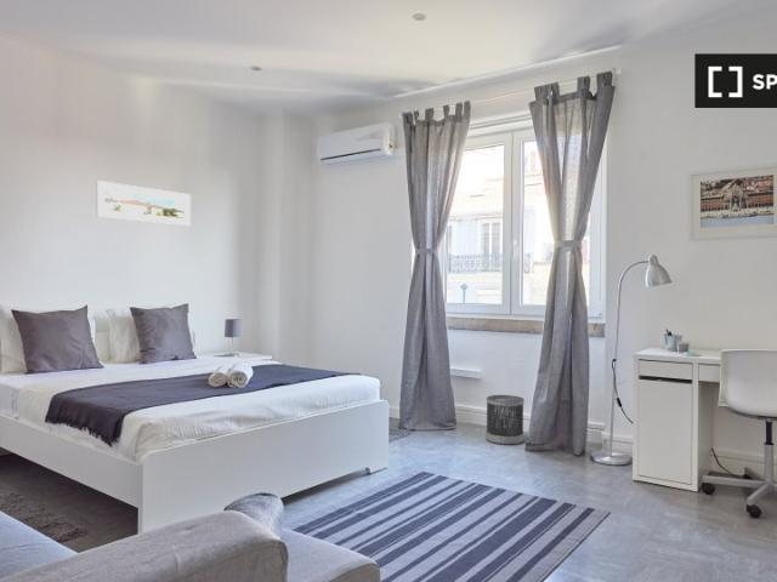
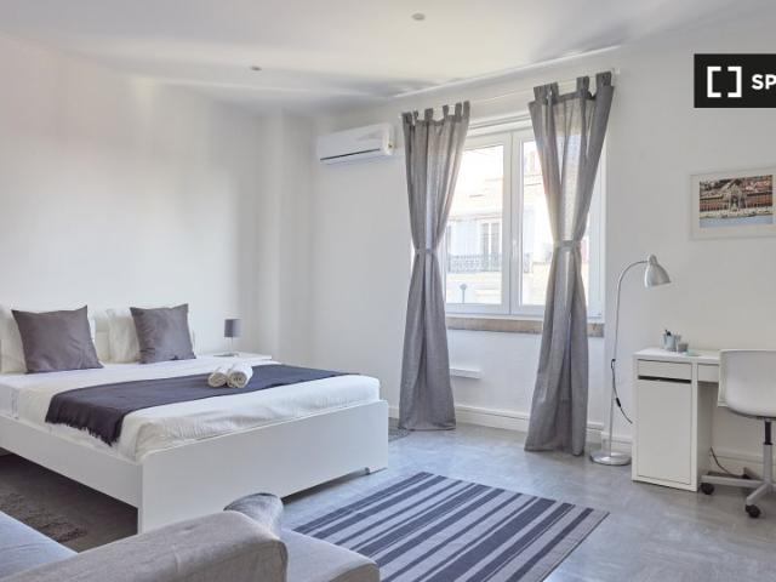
- wastebasket [484,394,526,446]
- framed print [95,179,192,227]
